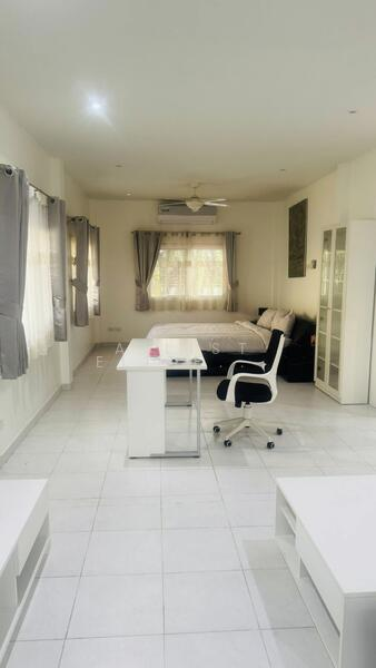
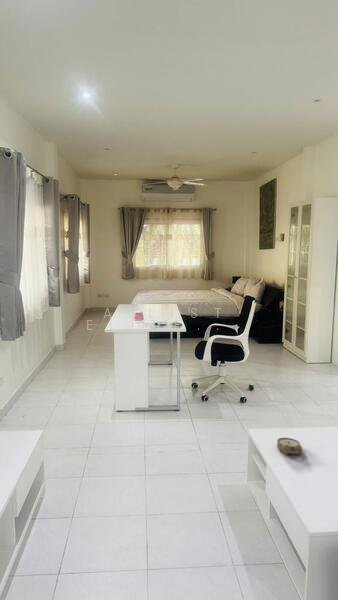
+ alarm clock [276,437,303,455]
